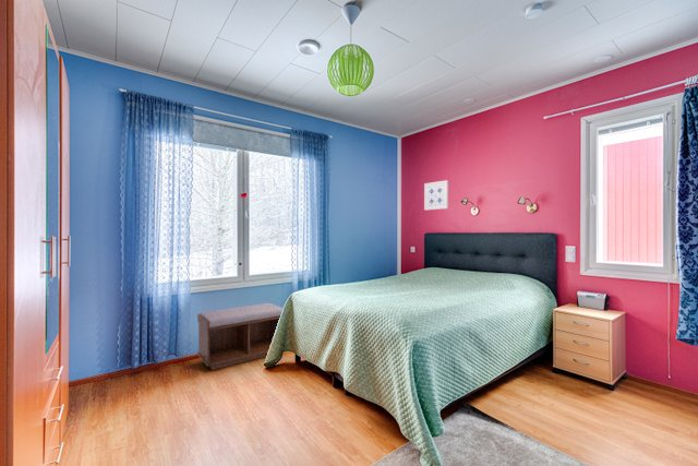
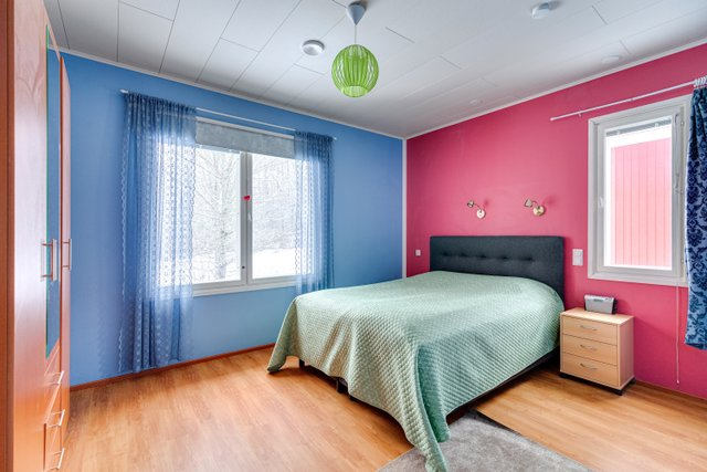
- bench [196,302,284,371]
- wall art [423,179,449,211]
